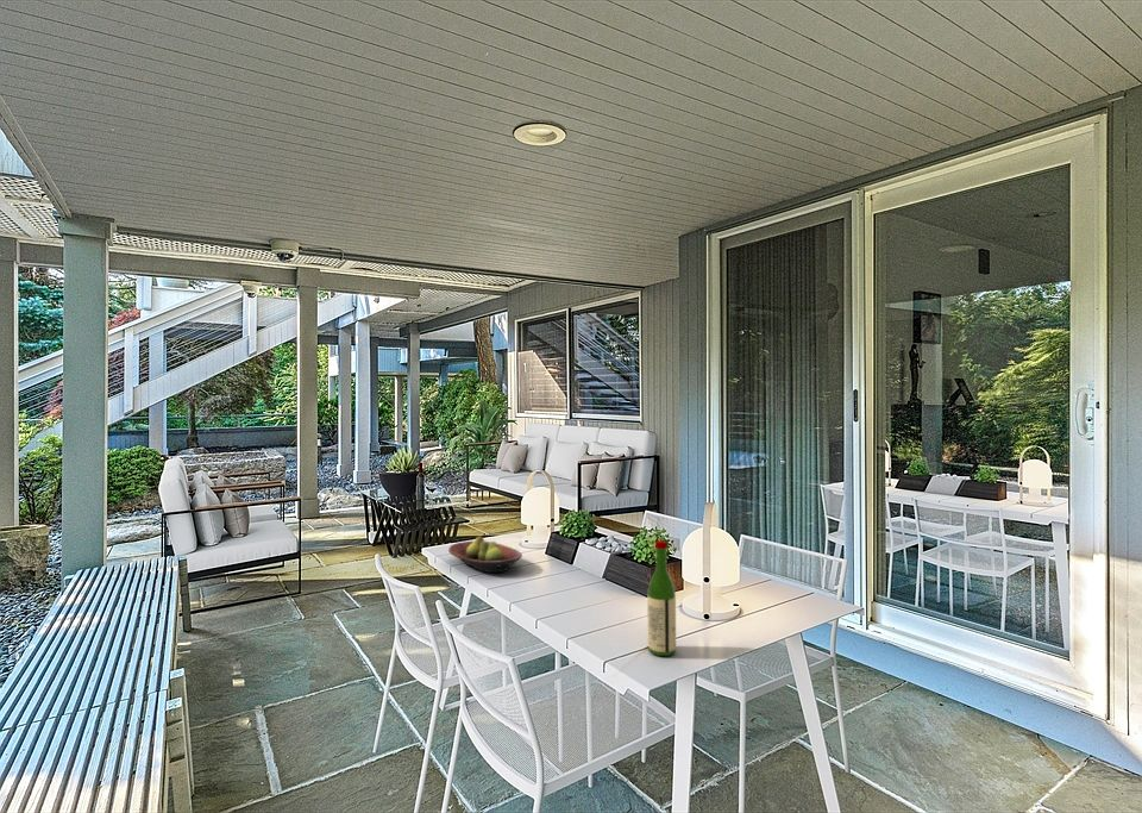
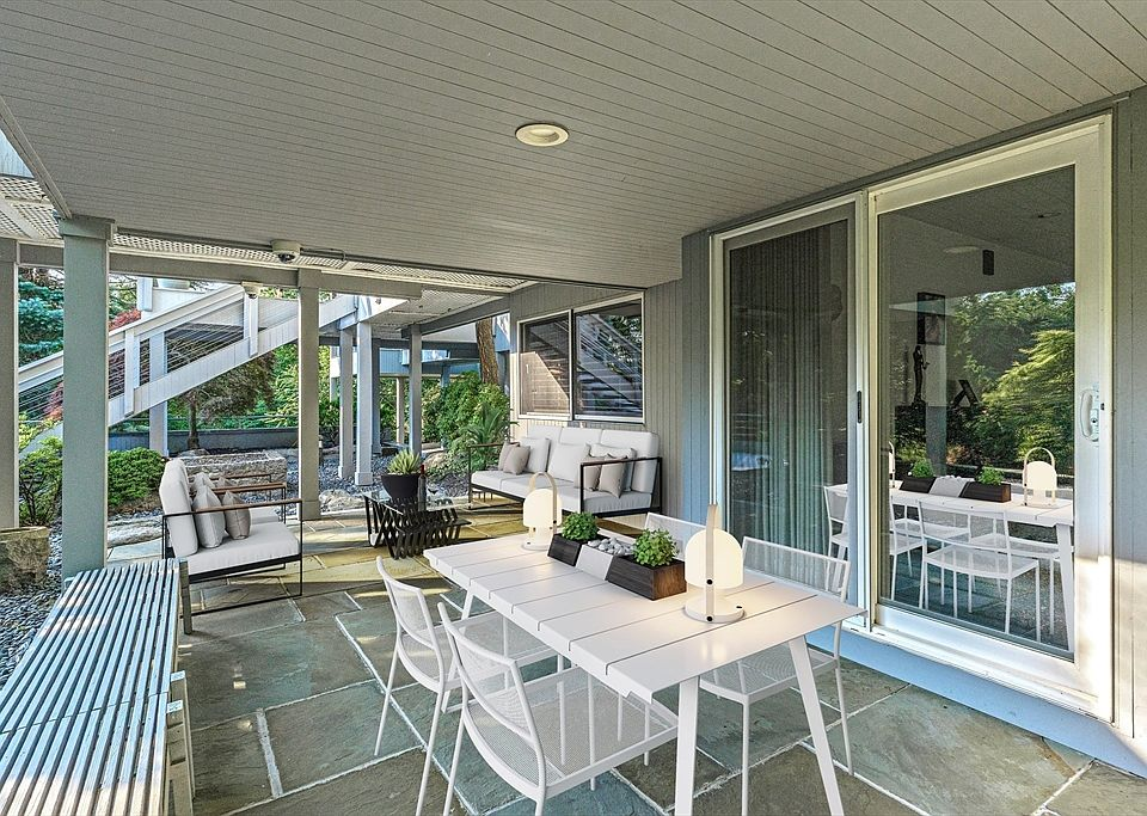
- wine bottle [646,539,677,657]
- fruit bowl [447,536,523,574]
